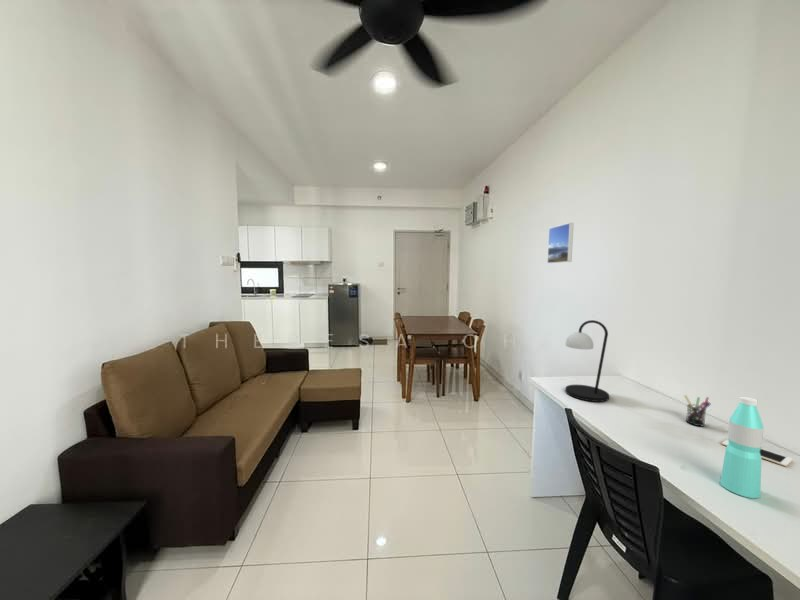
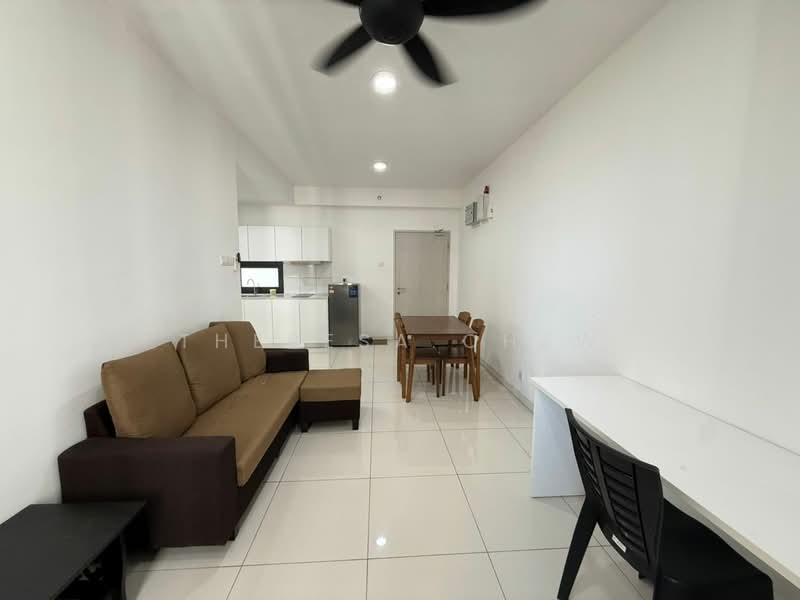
- pen holder [683,394,712,427]
- water bottle [719,396,765,499]
- cell phone [721,438,794,467]
- table lamp [564,319,610,403]
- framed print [546,222,575,264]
